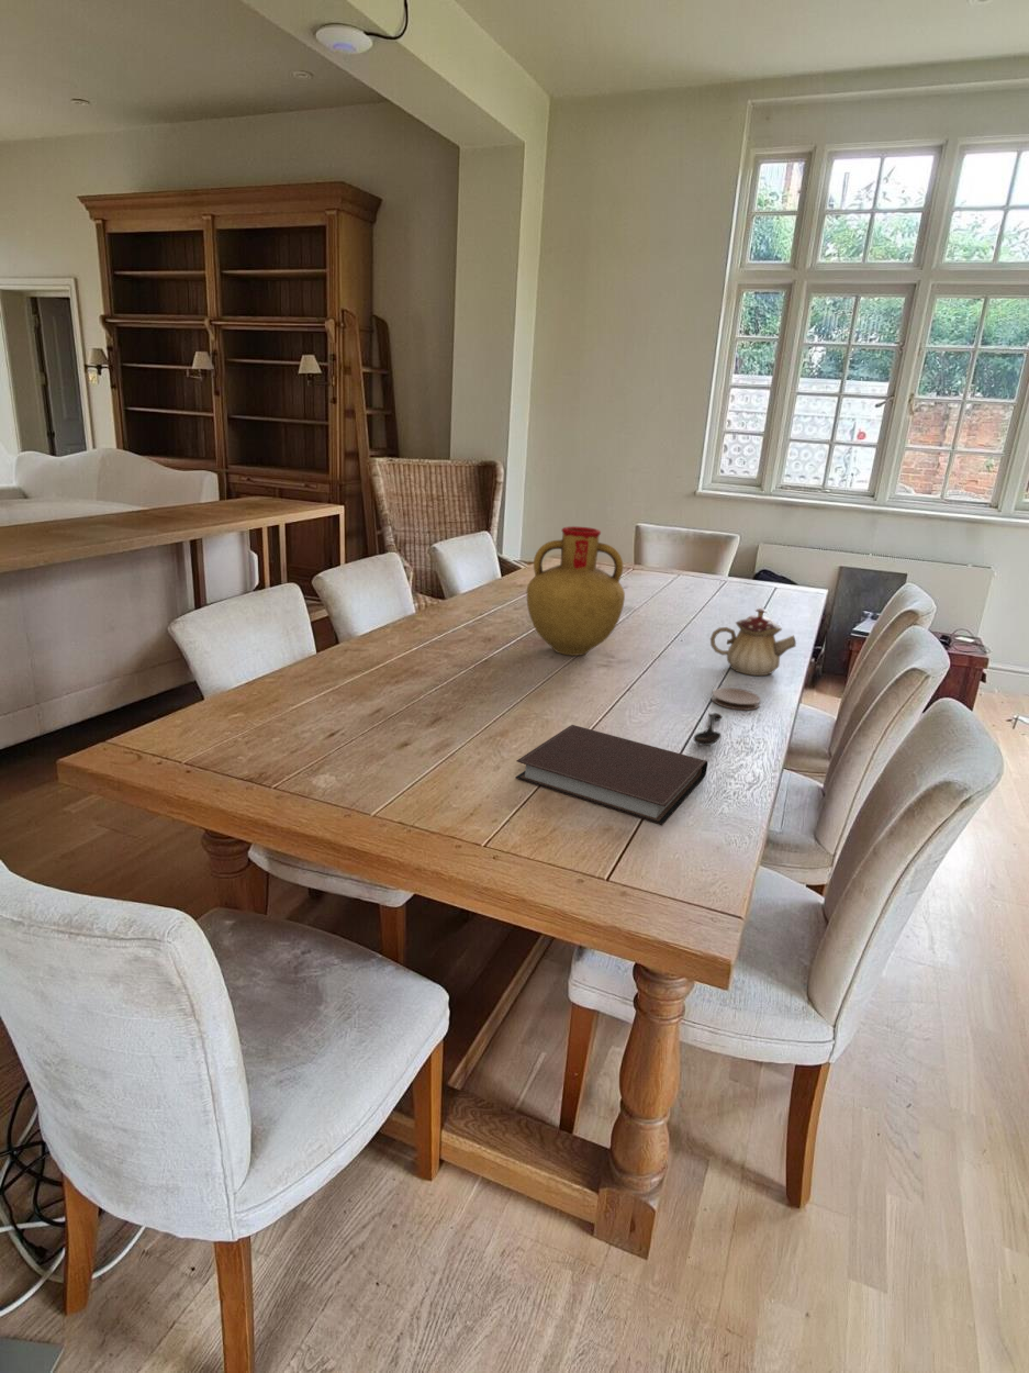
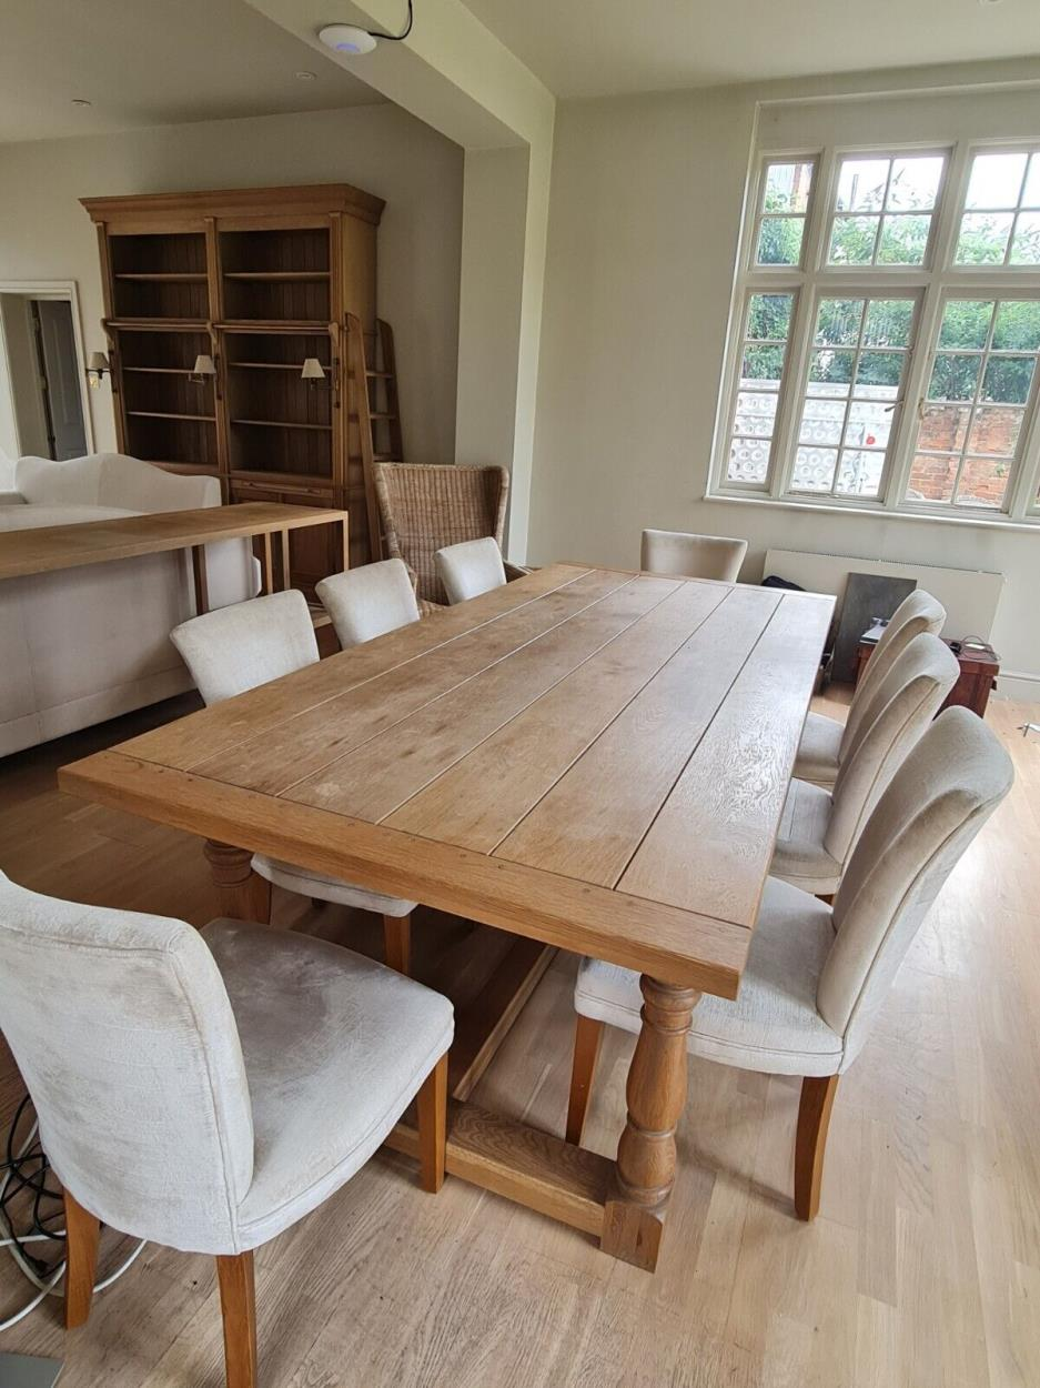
- notebook [514,724,708,826]
- teapot [709,606,797,677]
- spoon [693,712,723,747]
- coaster [711,686,762,712]
- vase [526,525,626,657]
